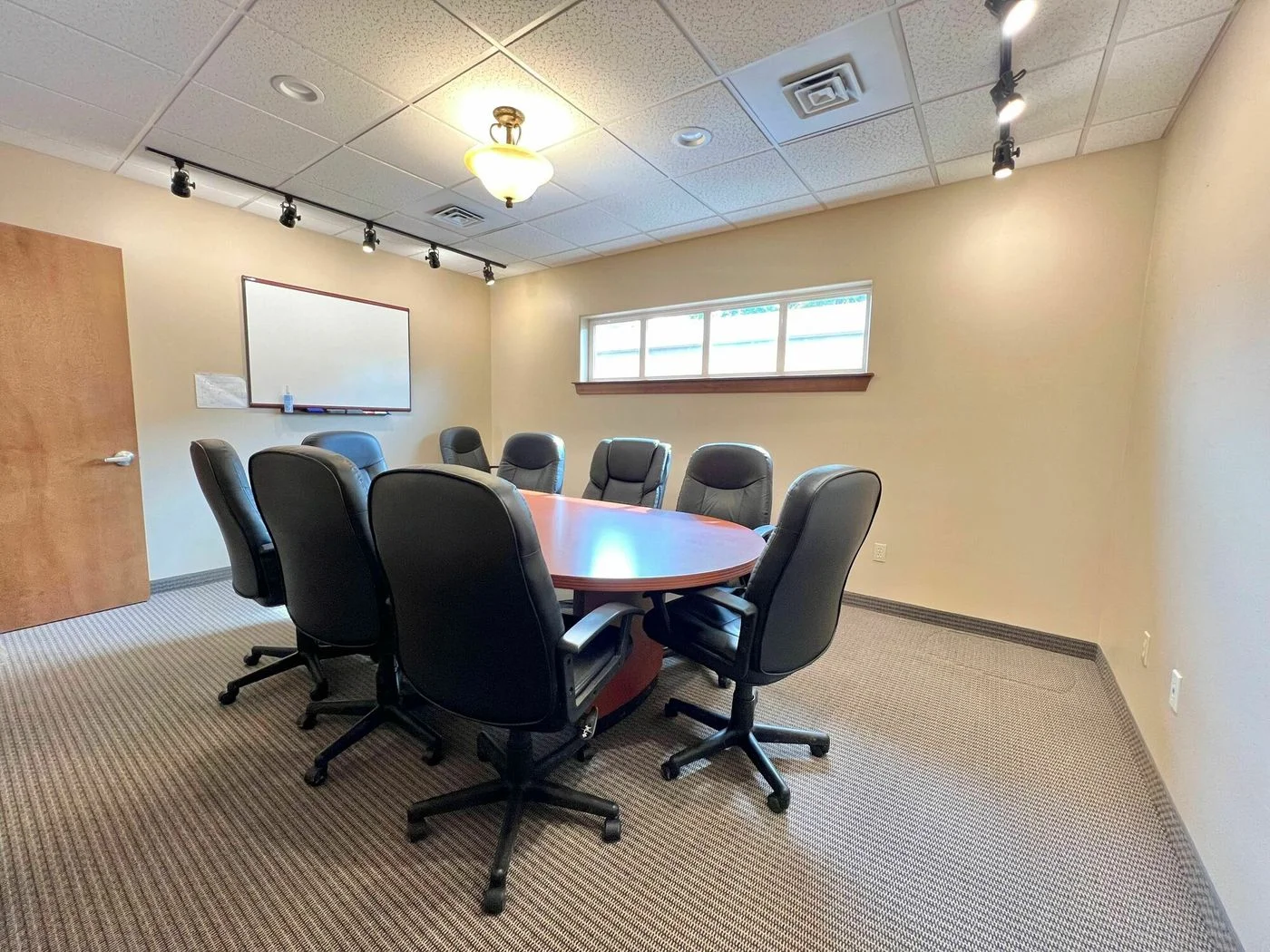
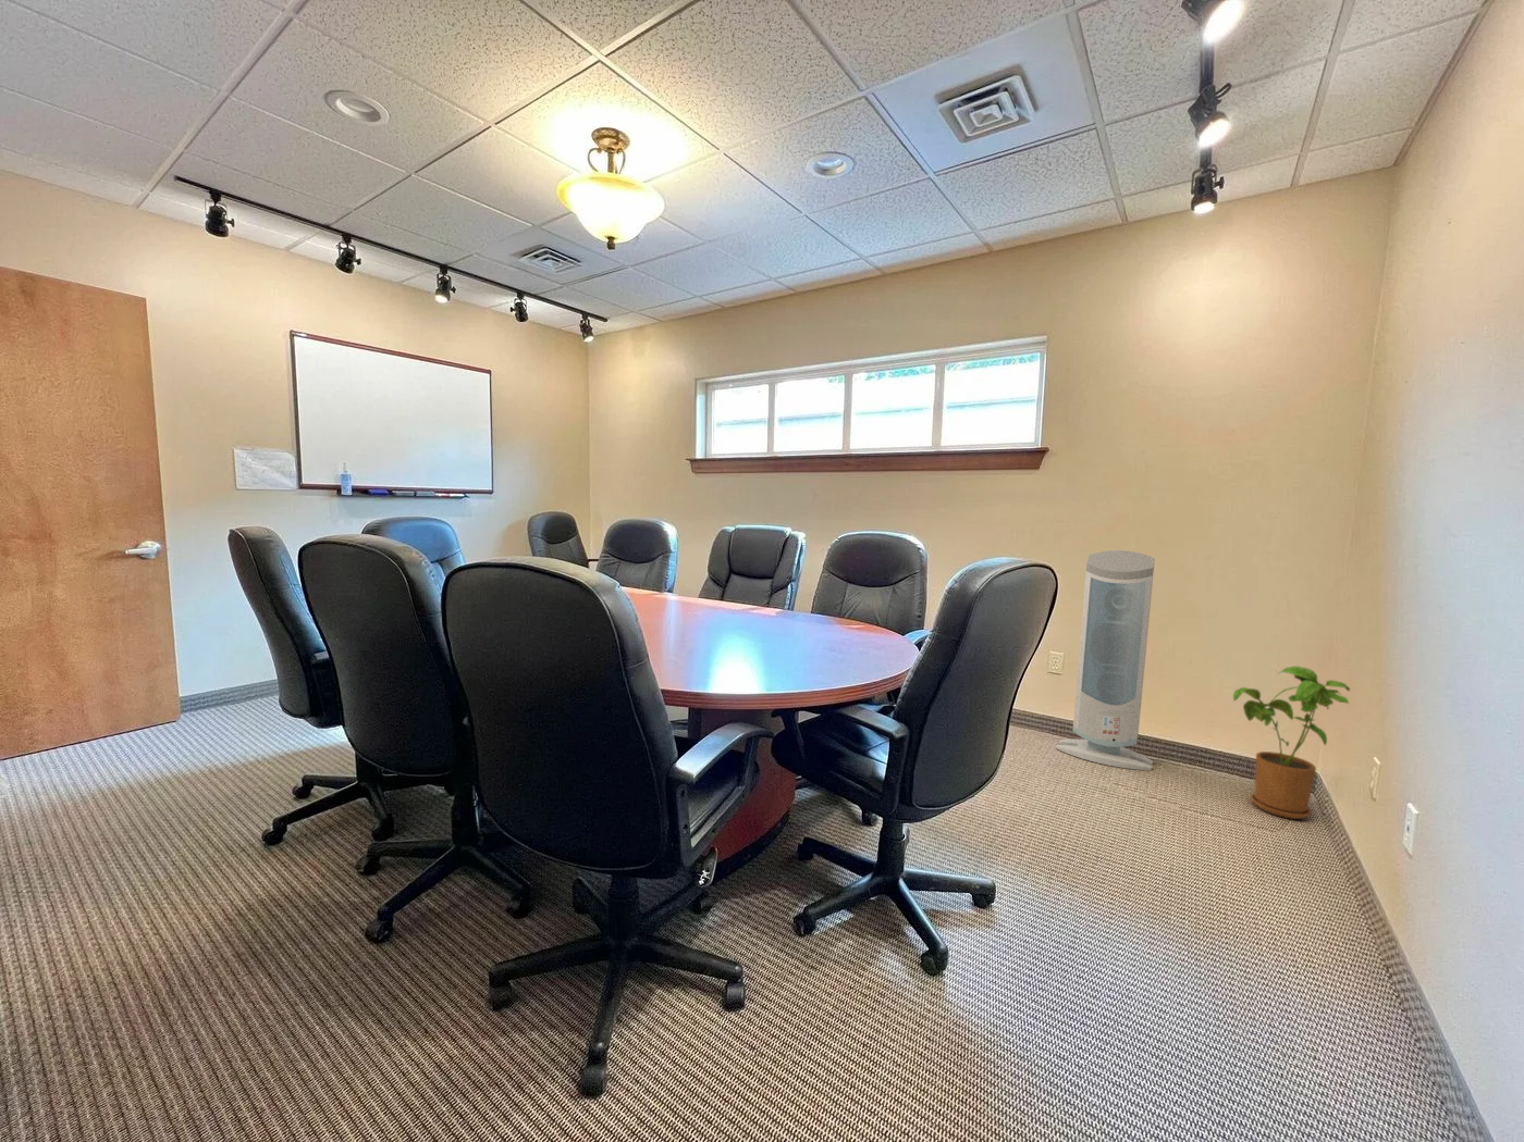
+ house plant [1232,666,1351,821]
+ air purifier [1055,549,1156,771]
